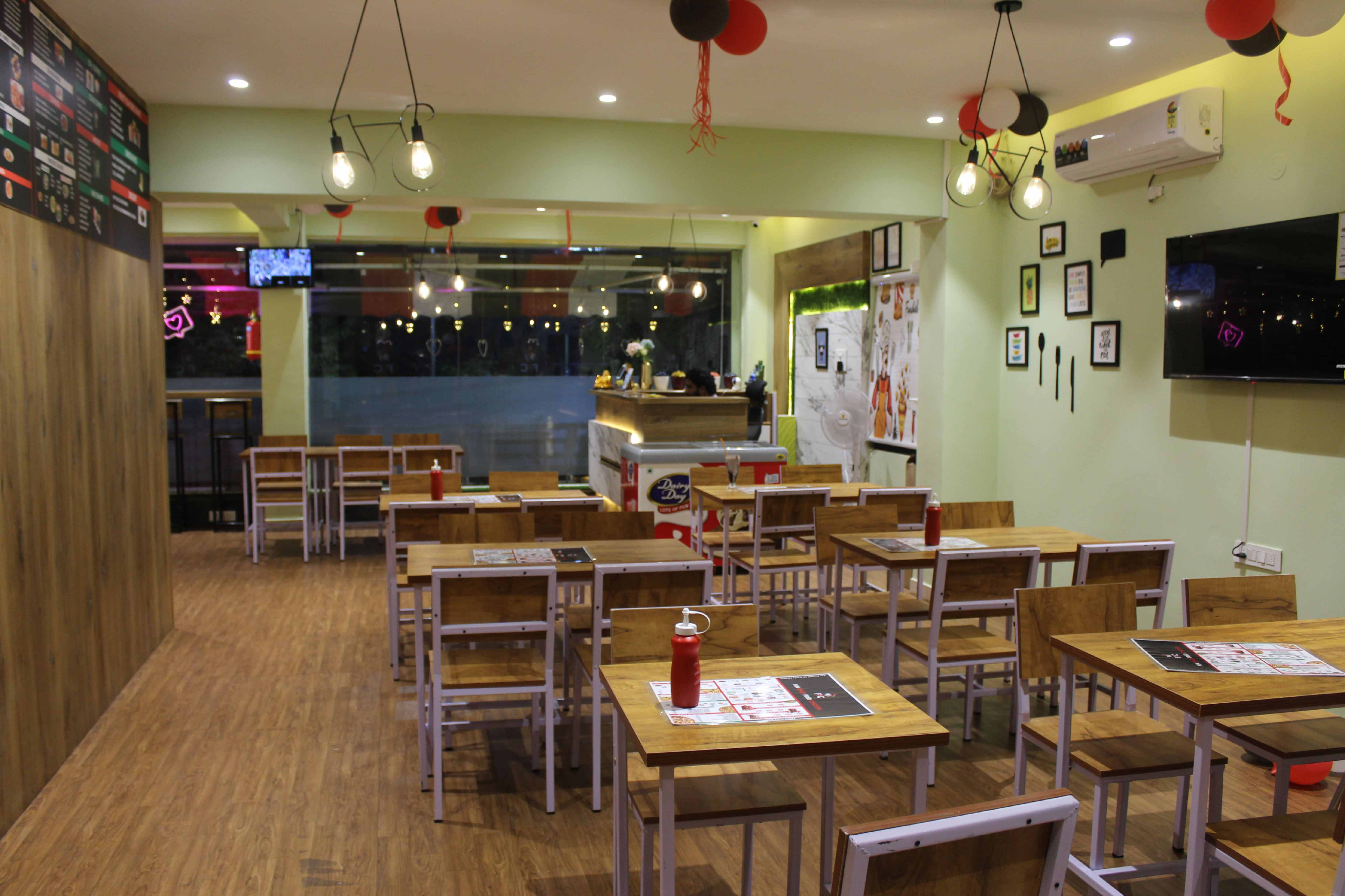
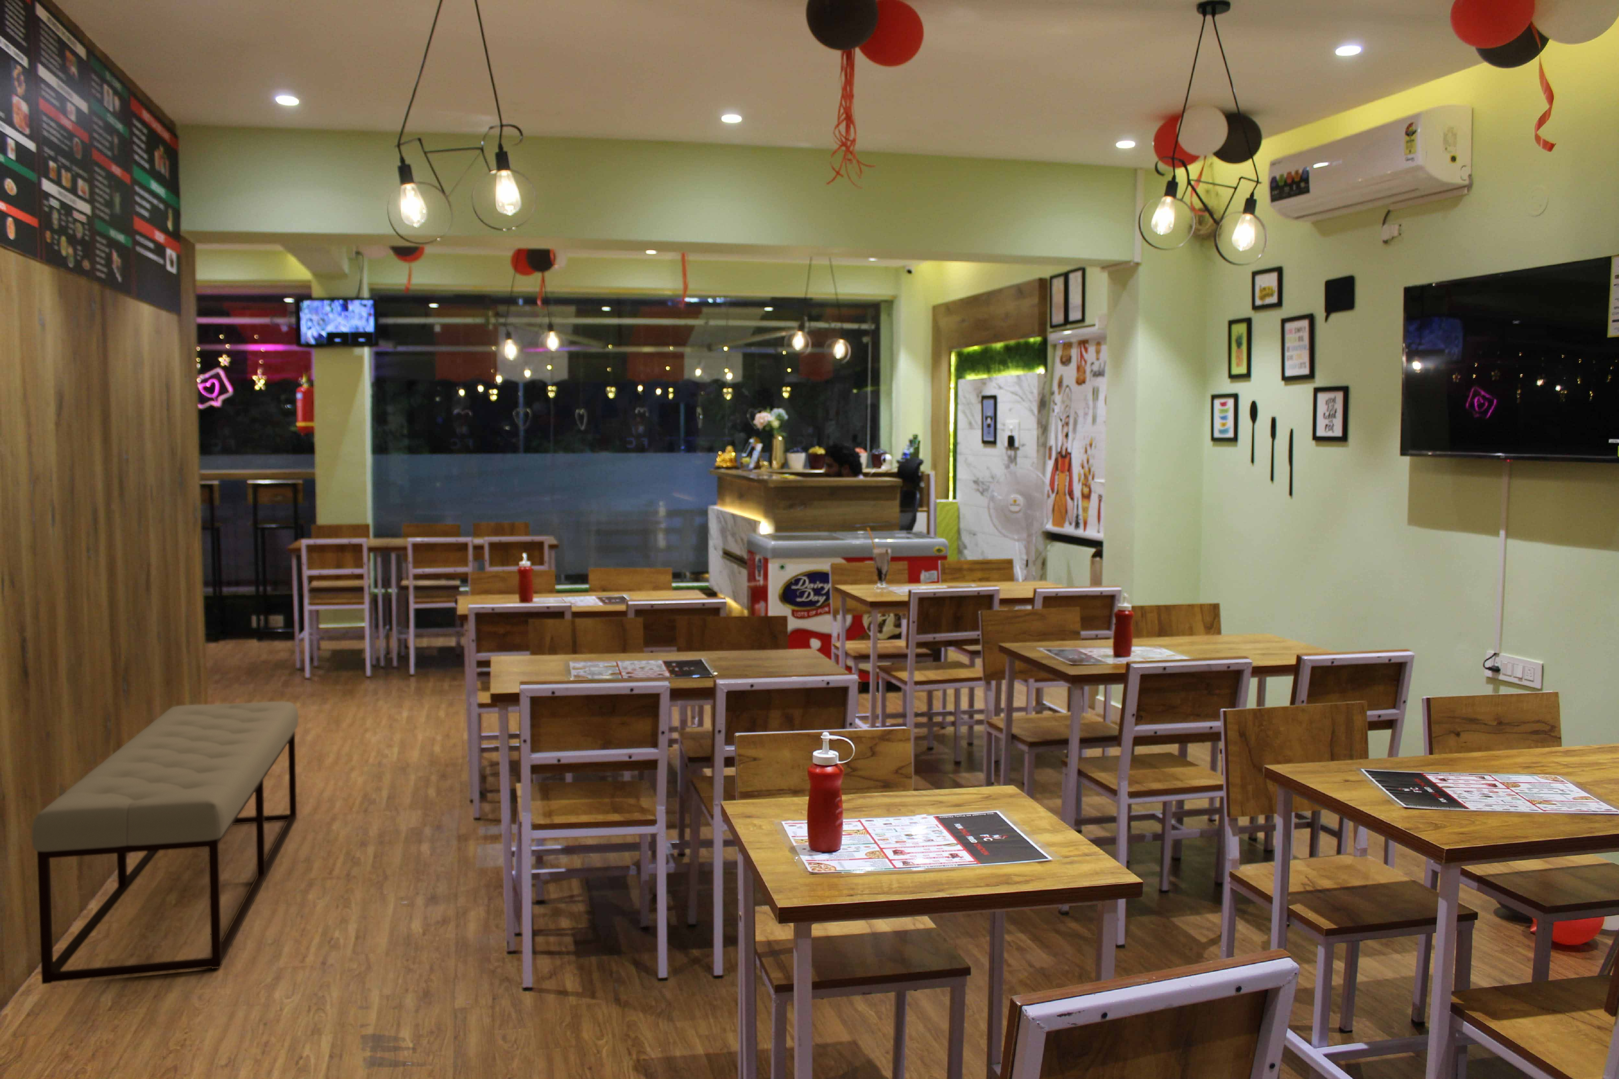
+ bench [31,701,299,985]
